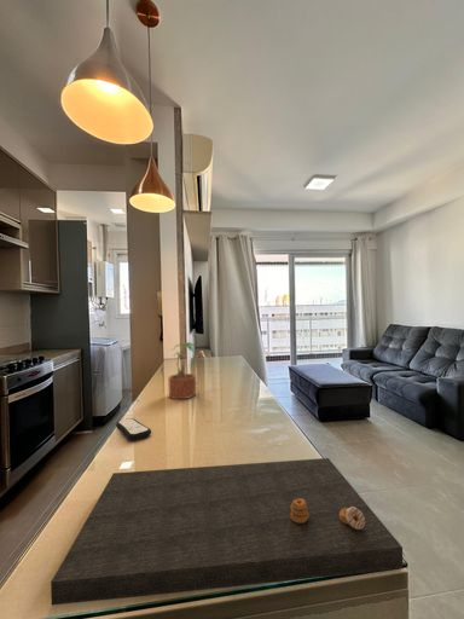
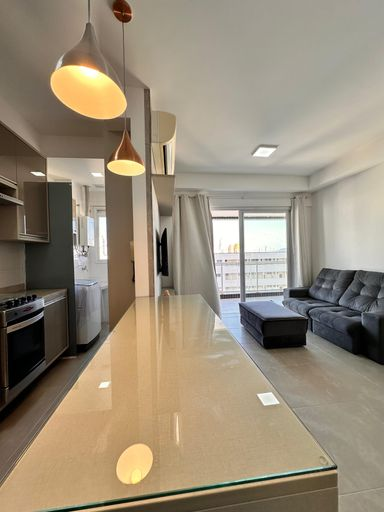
- potted plant [167,341,197,400]
- remote control [115,417,152,441]
- cutting board [50,457,404,606]
